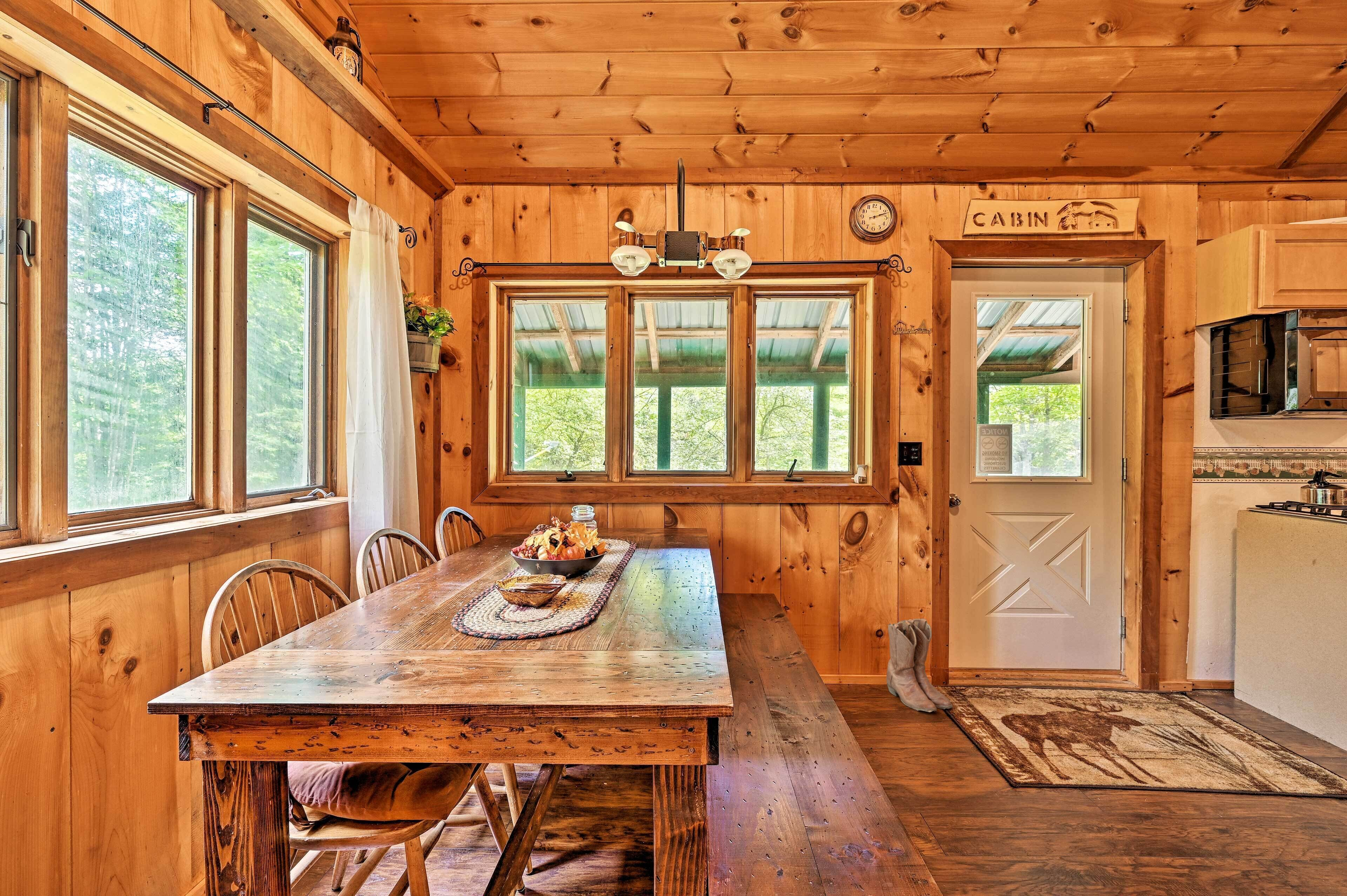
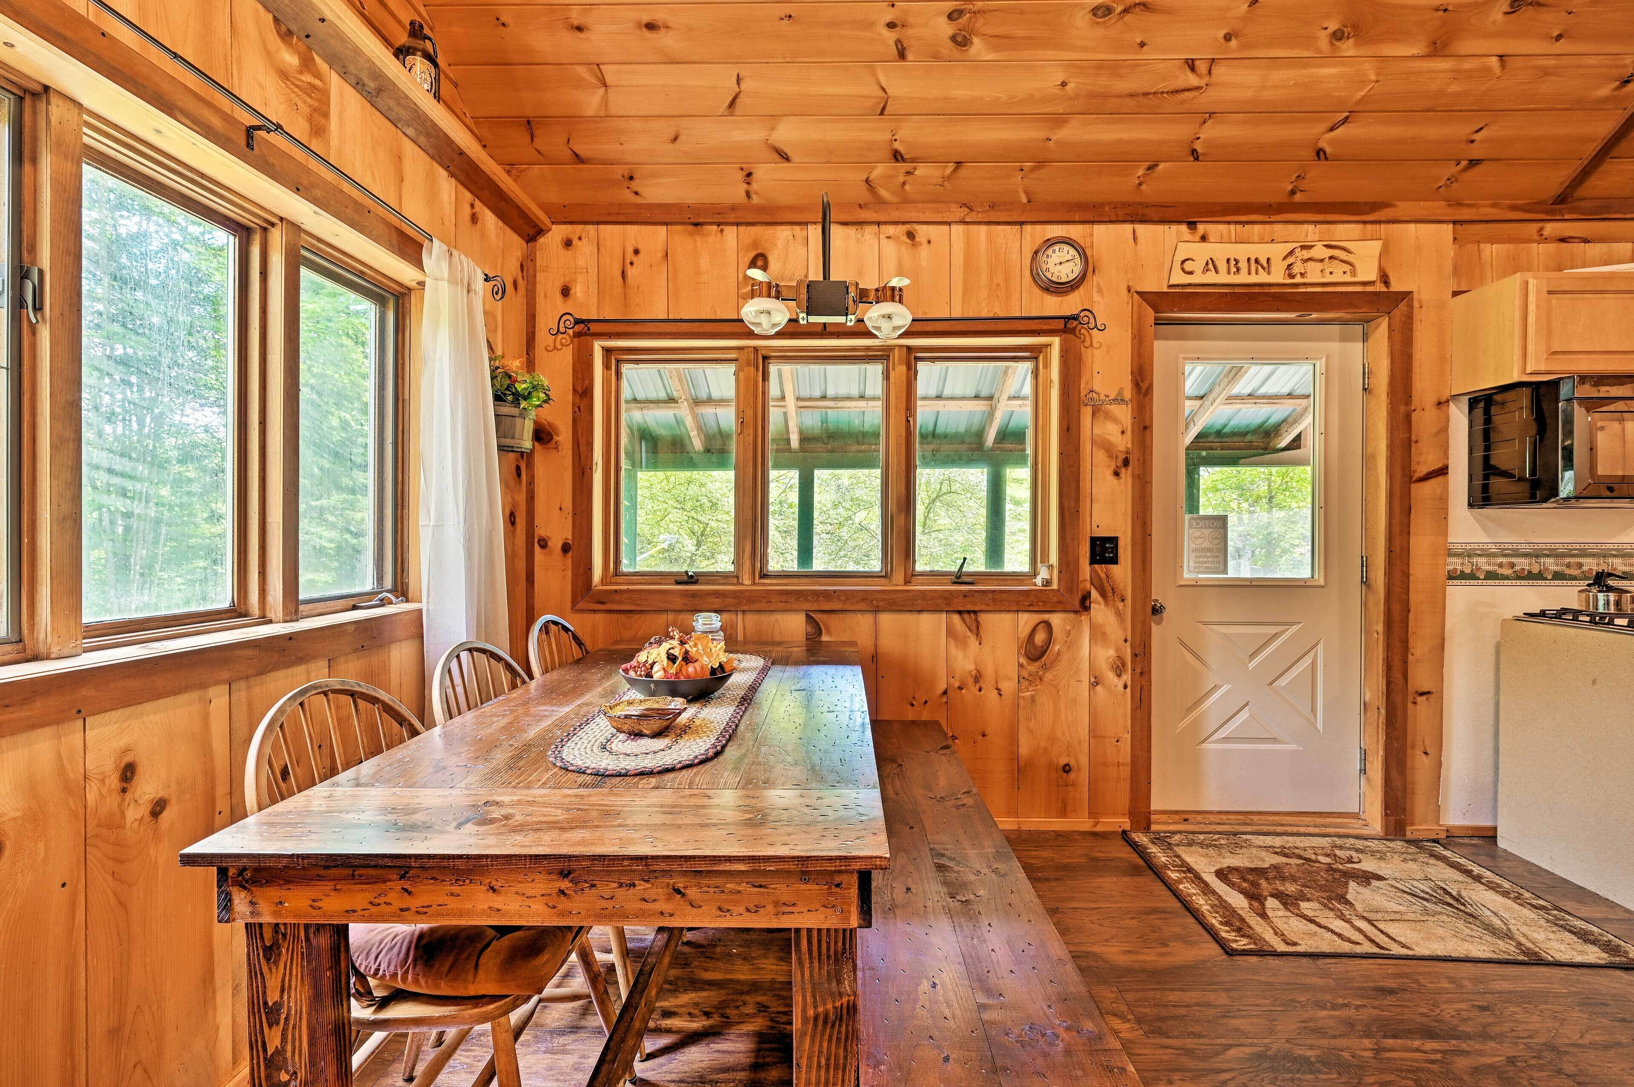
- boots [886,618,953,713]
